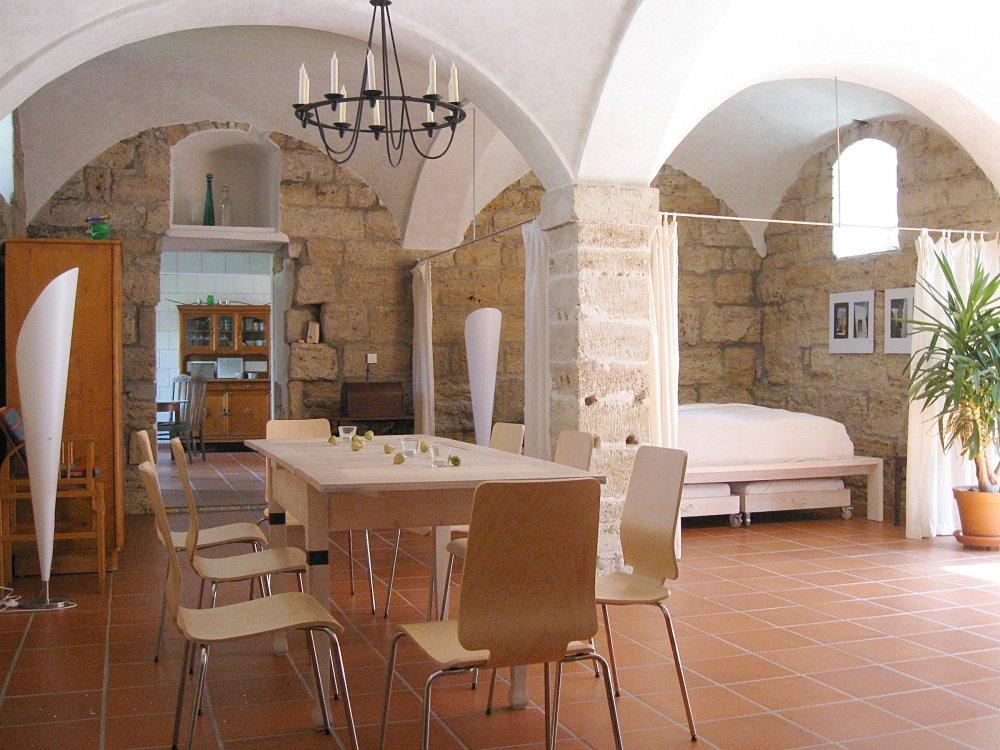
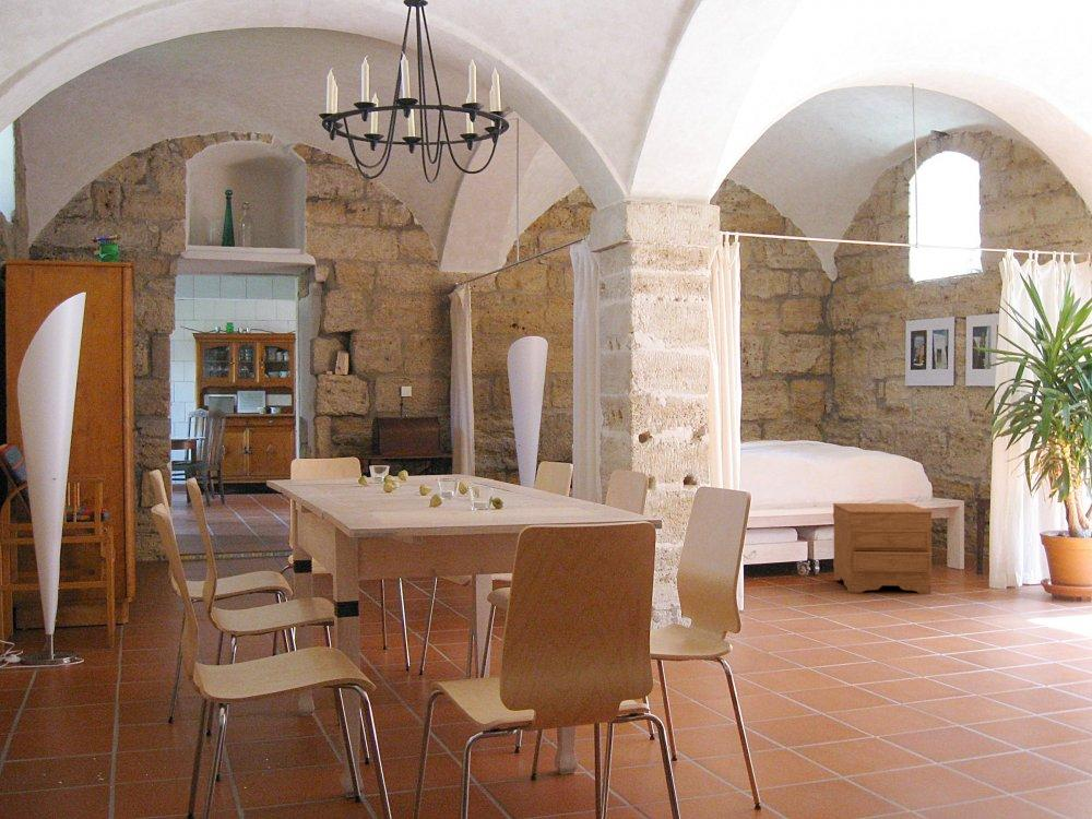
+ nightstand [832,502,934,594]
